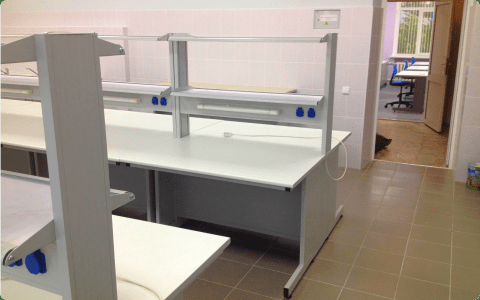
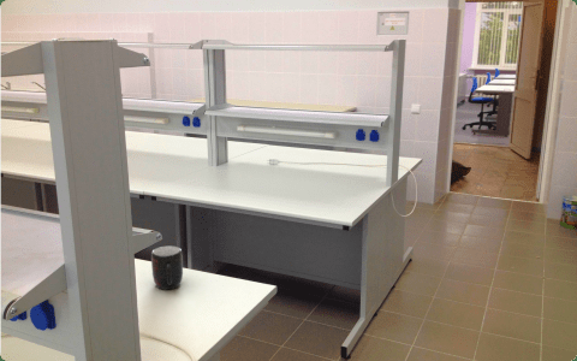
+ mug [150,244,184,291]
